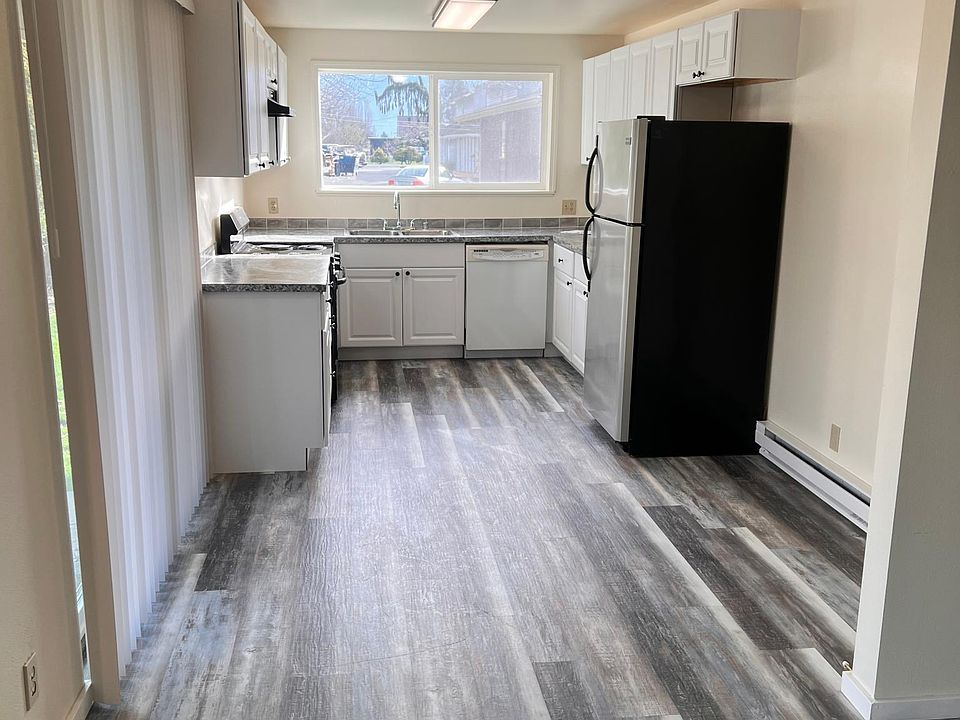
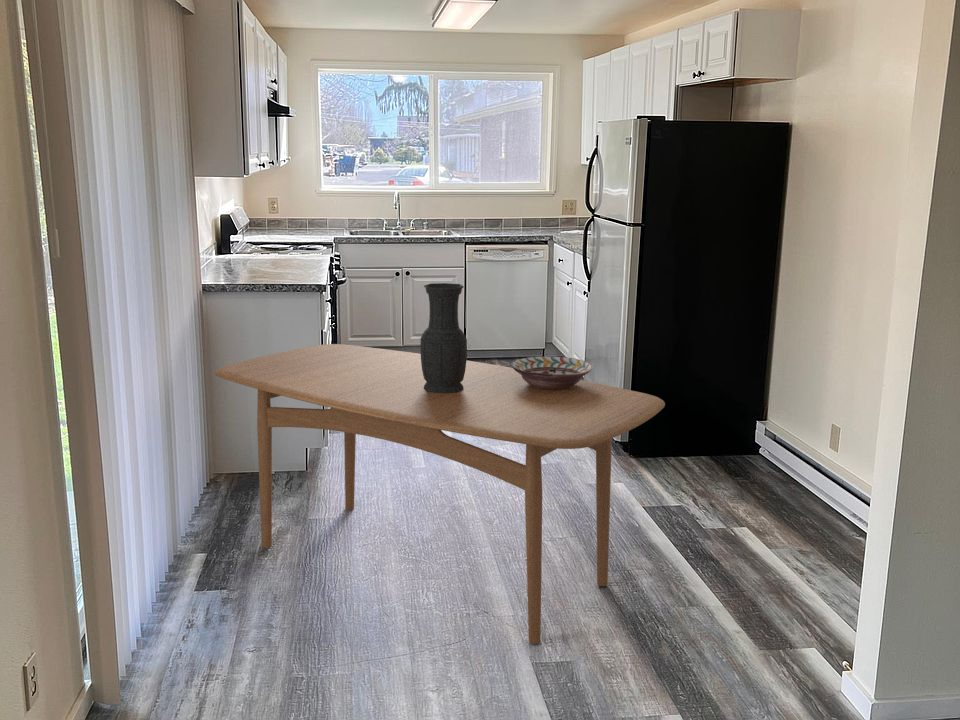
+ decorative bowl [510,355,594,389]
+ dining table [214,343,666,645]
+ vase [419,282,468,393]
